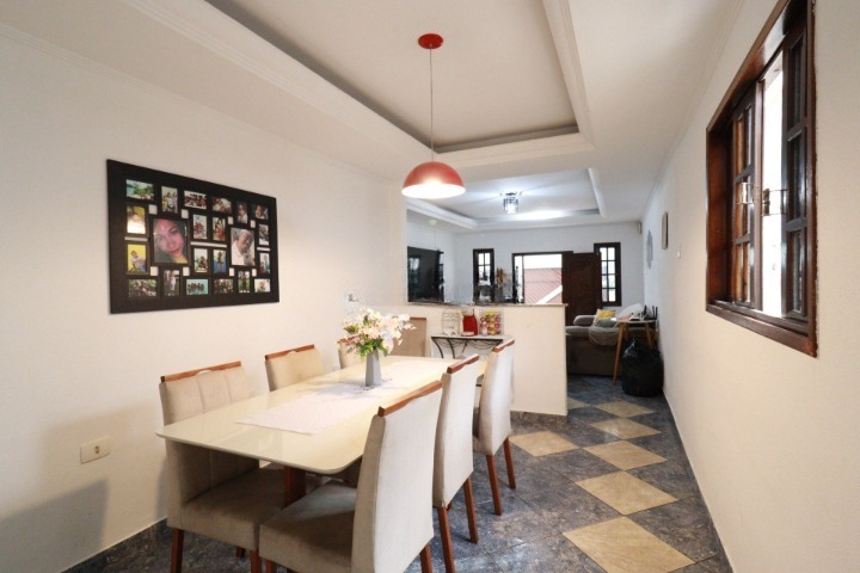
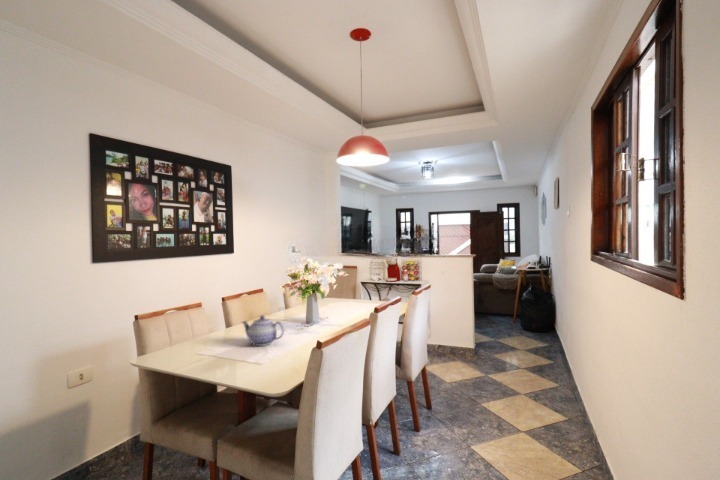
+ teapot [241,314,285,347]
